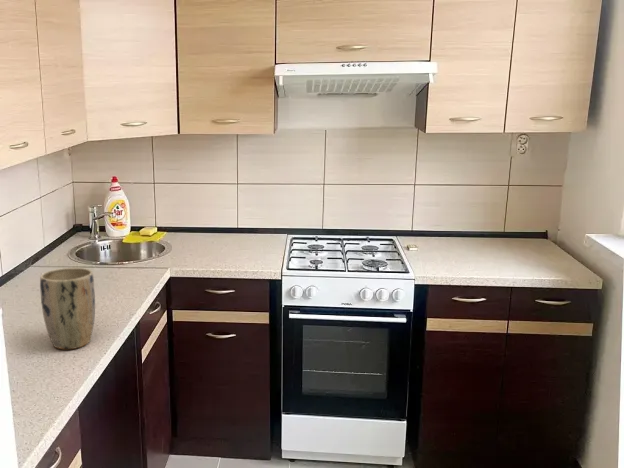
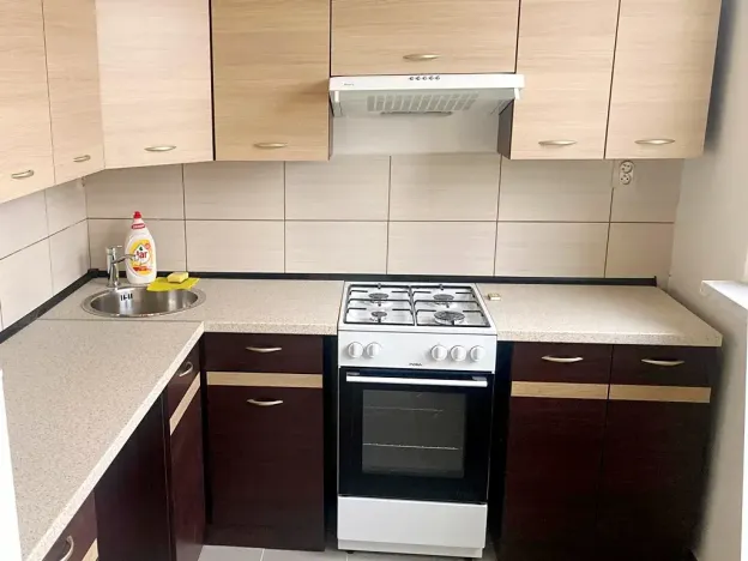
- plant pot [39,267,96,350]
